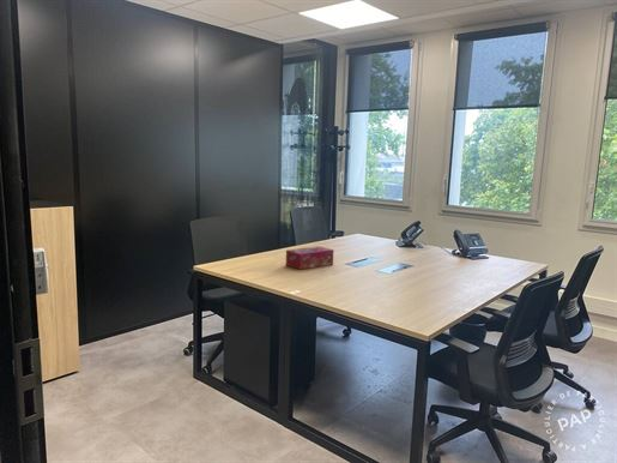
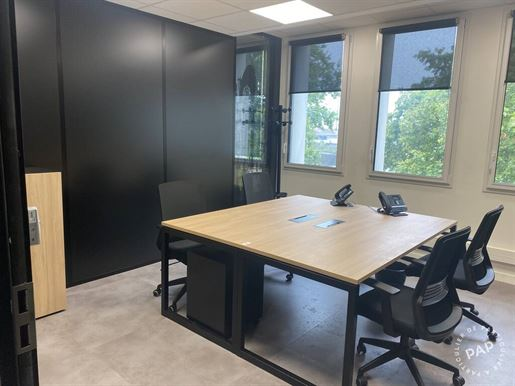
- tissue box [285,245,334,271]
